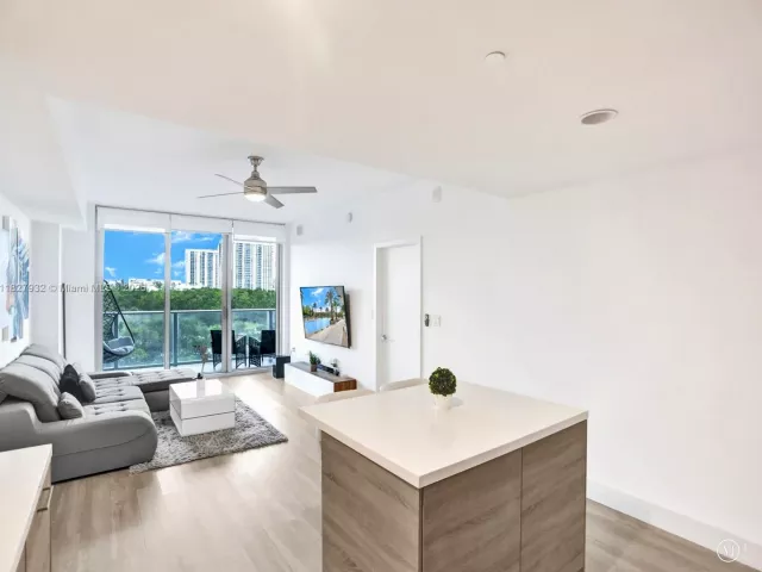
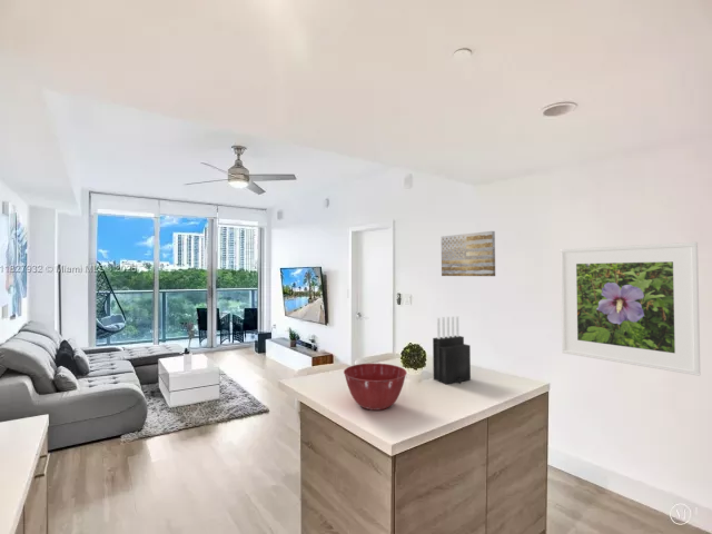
+ knife block [432,315,472,385]
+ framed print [560,241,701,377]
+ mixing bowl [343,363,408,412]
+ wall art [441,230,496,277]
